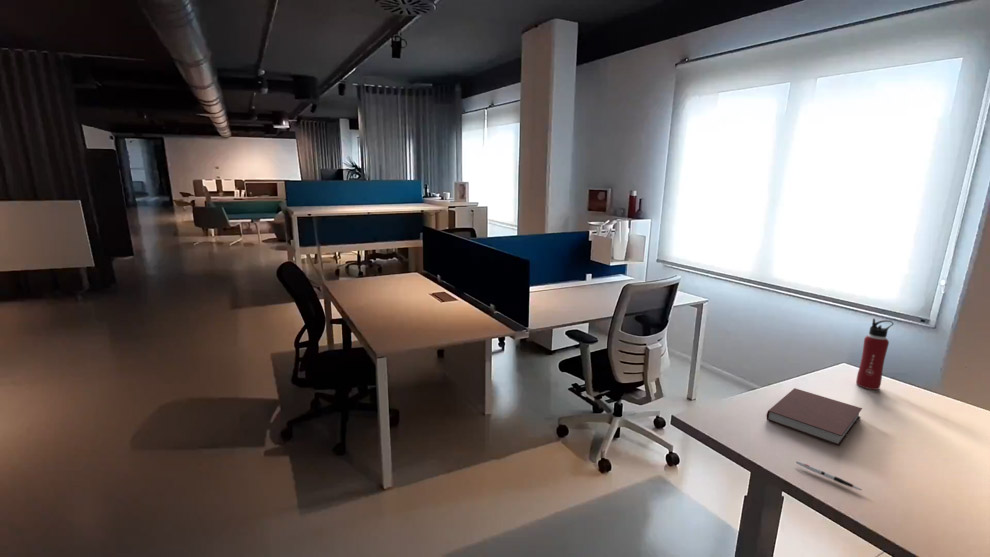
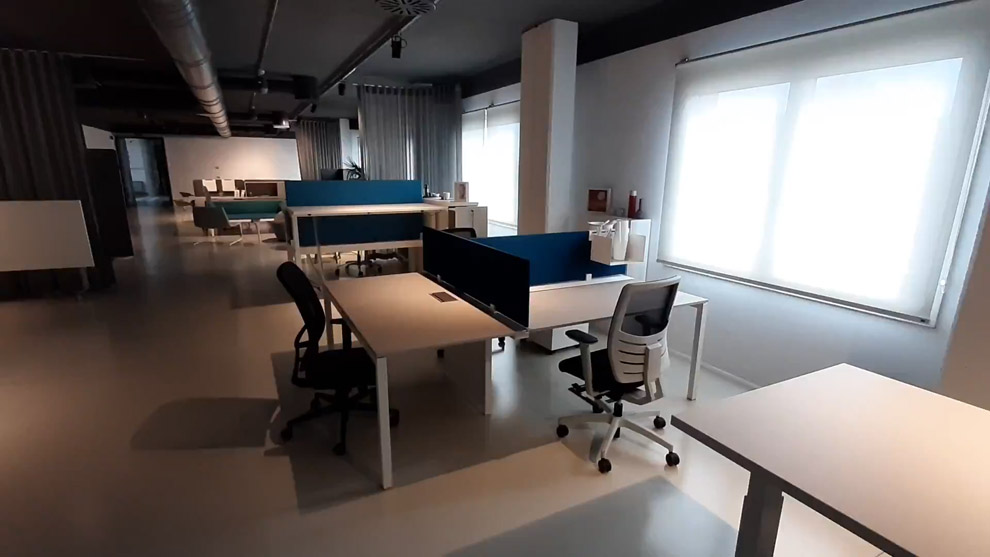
- pen [795,460,862,491]
- notebook [766,387,863,446]
- water bottle [855,318,894,391]
